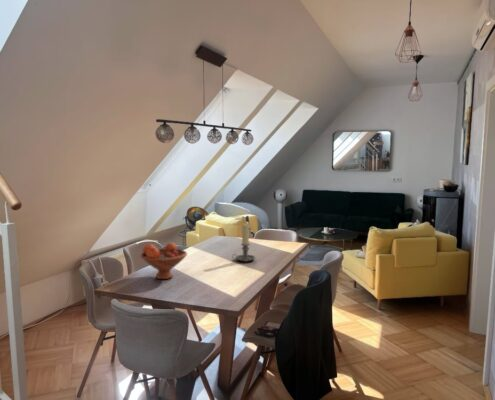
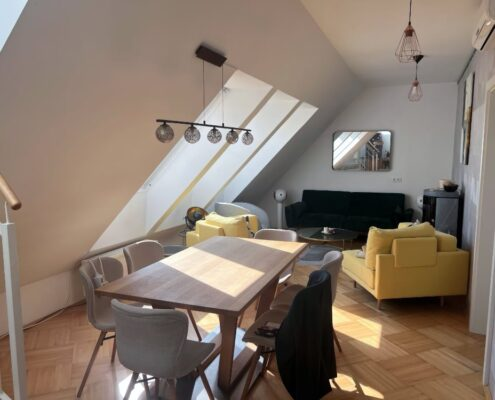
- fruit bowl [140,242,188,280]
- candle holder [231,223,256,263]
